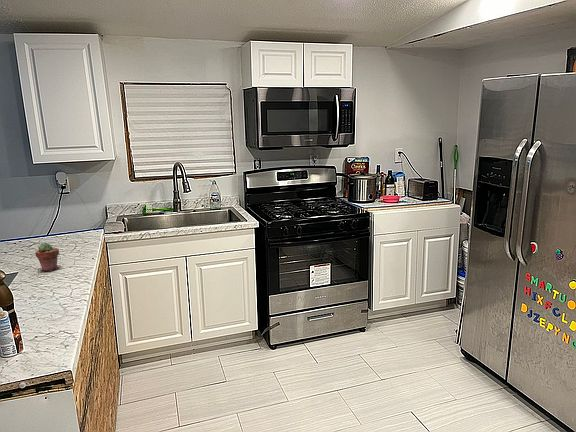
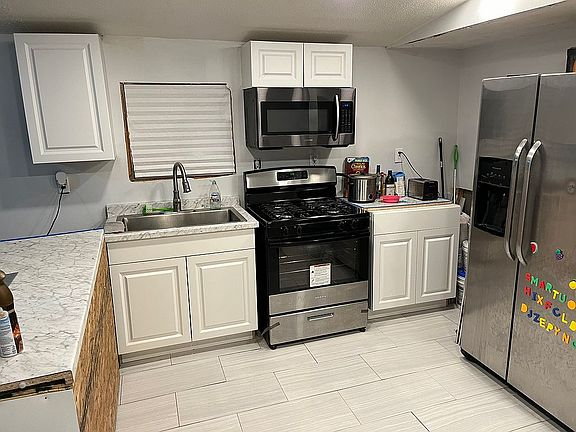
- potted succulent [34,242,60,272]
